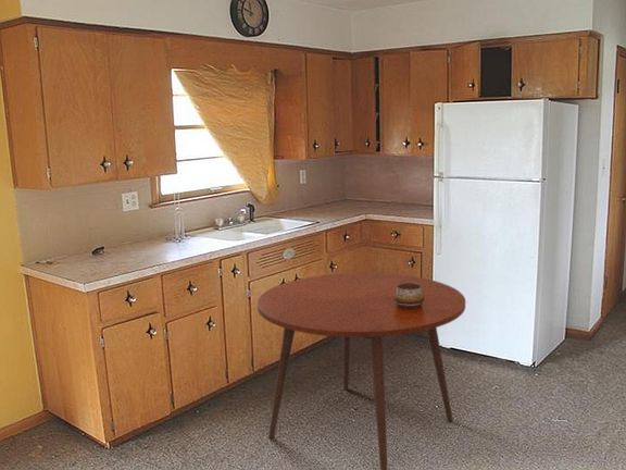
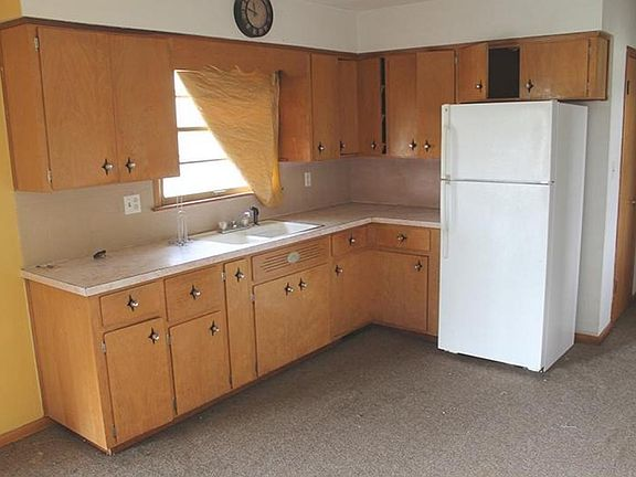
- dining table [256,272,466,470]
- decorative bowl [393,283,425,309]
